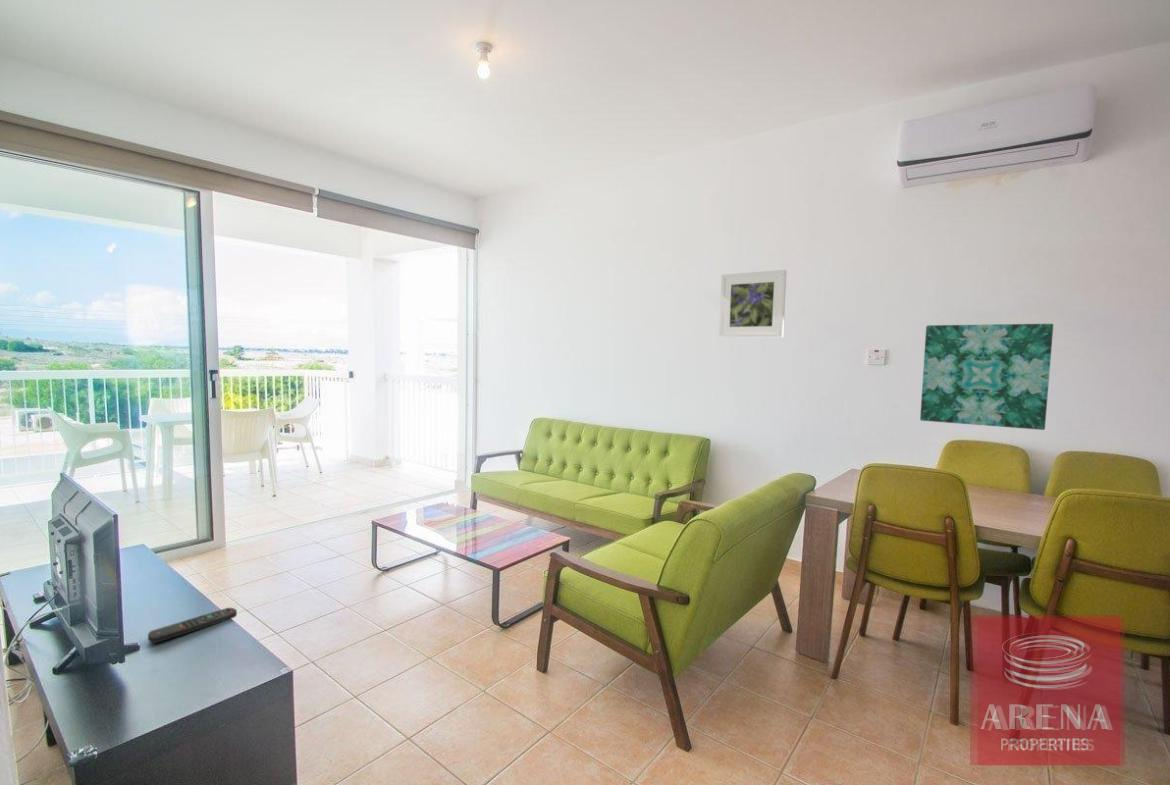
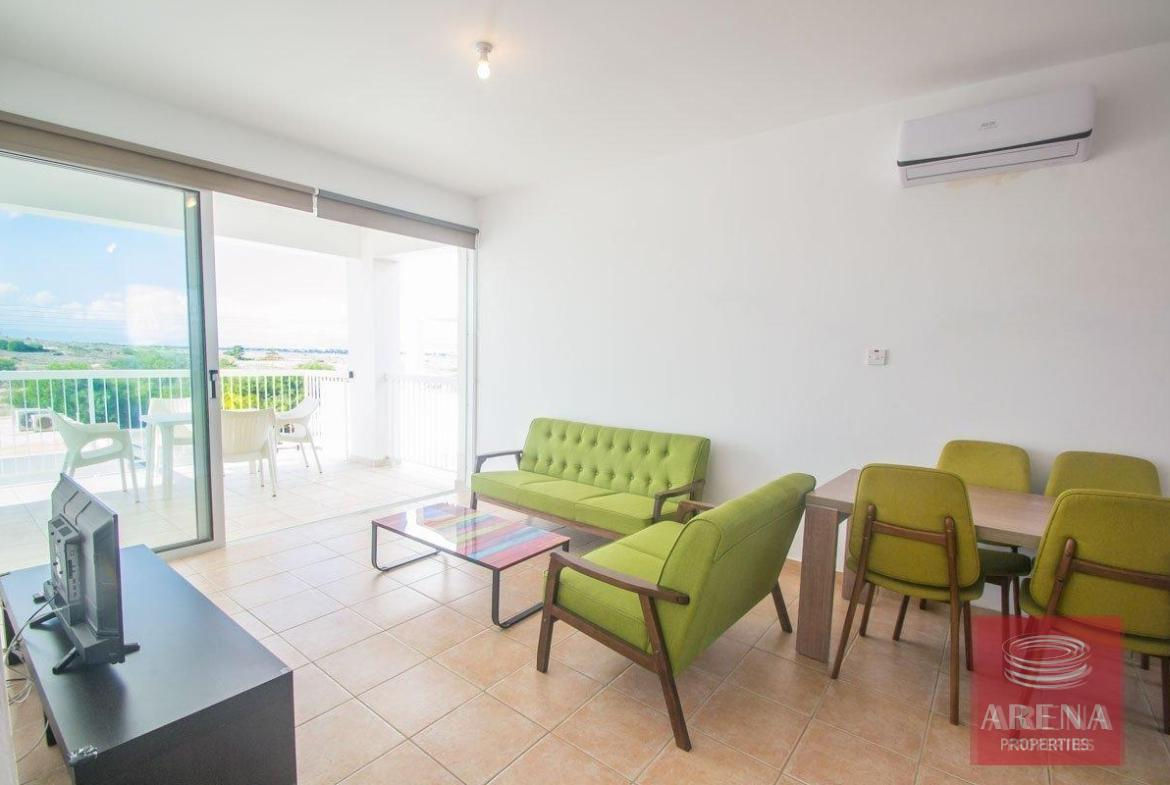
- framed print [718,269,788,339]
- remote control [147,607,238,644]
- wall art [919,323,1054,431]
